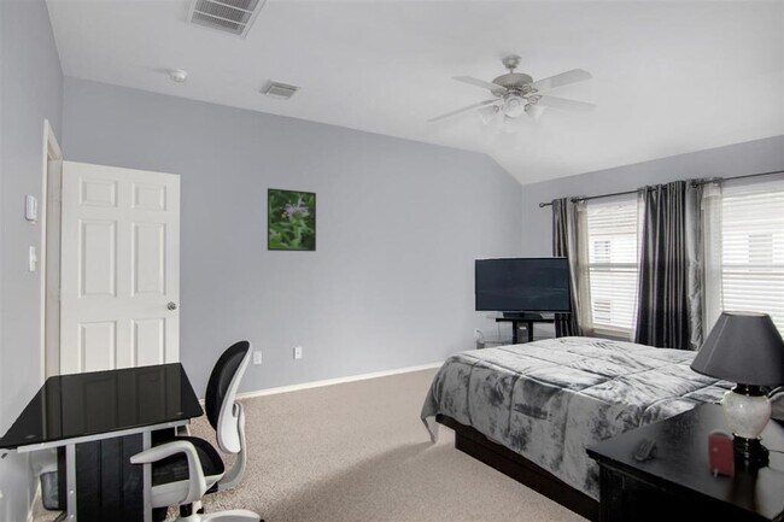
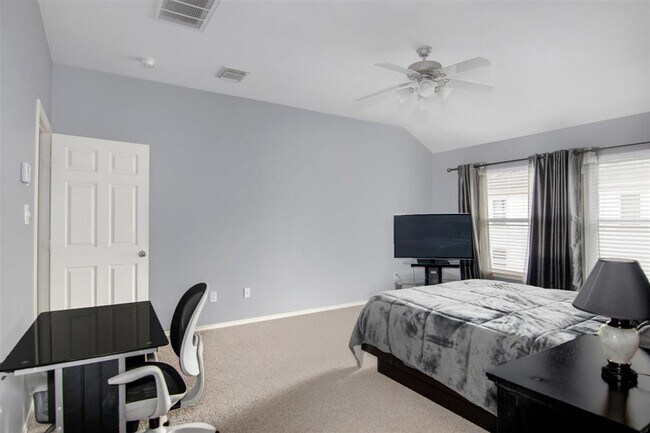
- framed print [267,187,317,252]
- alarm clock [707,428,735,479]
- remote control [631,436,659,462]
